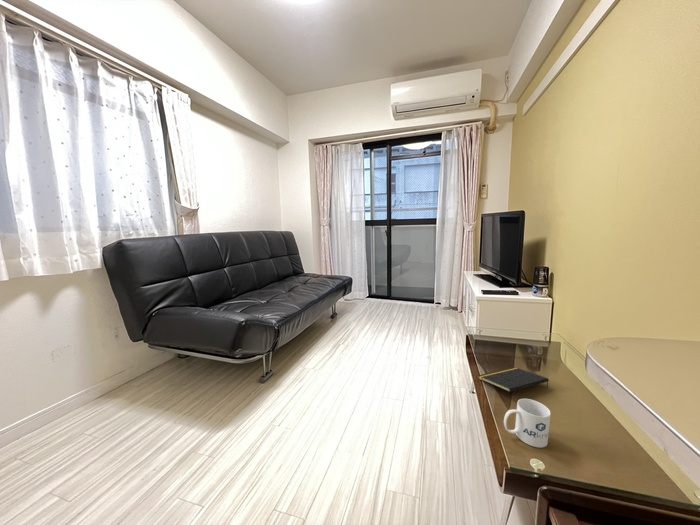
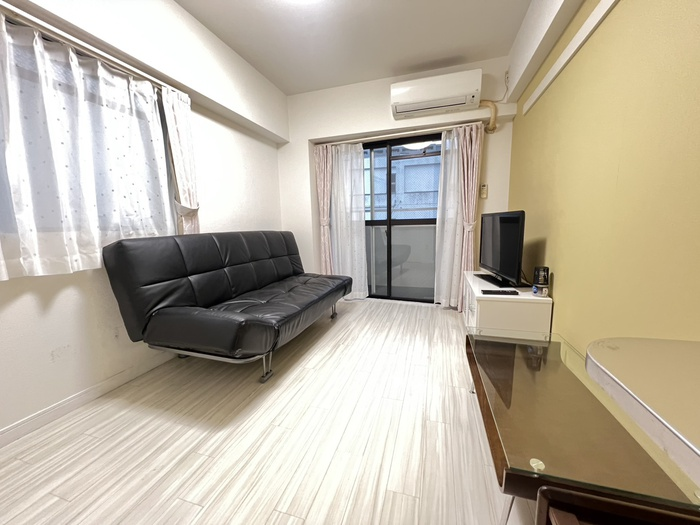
- notepad [477,366,550,393]
- mug [503,398,552,449]
